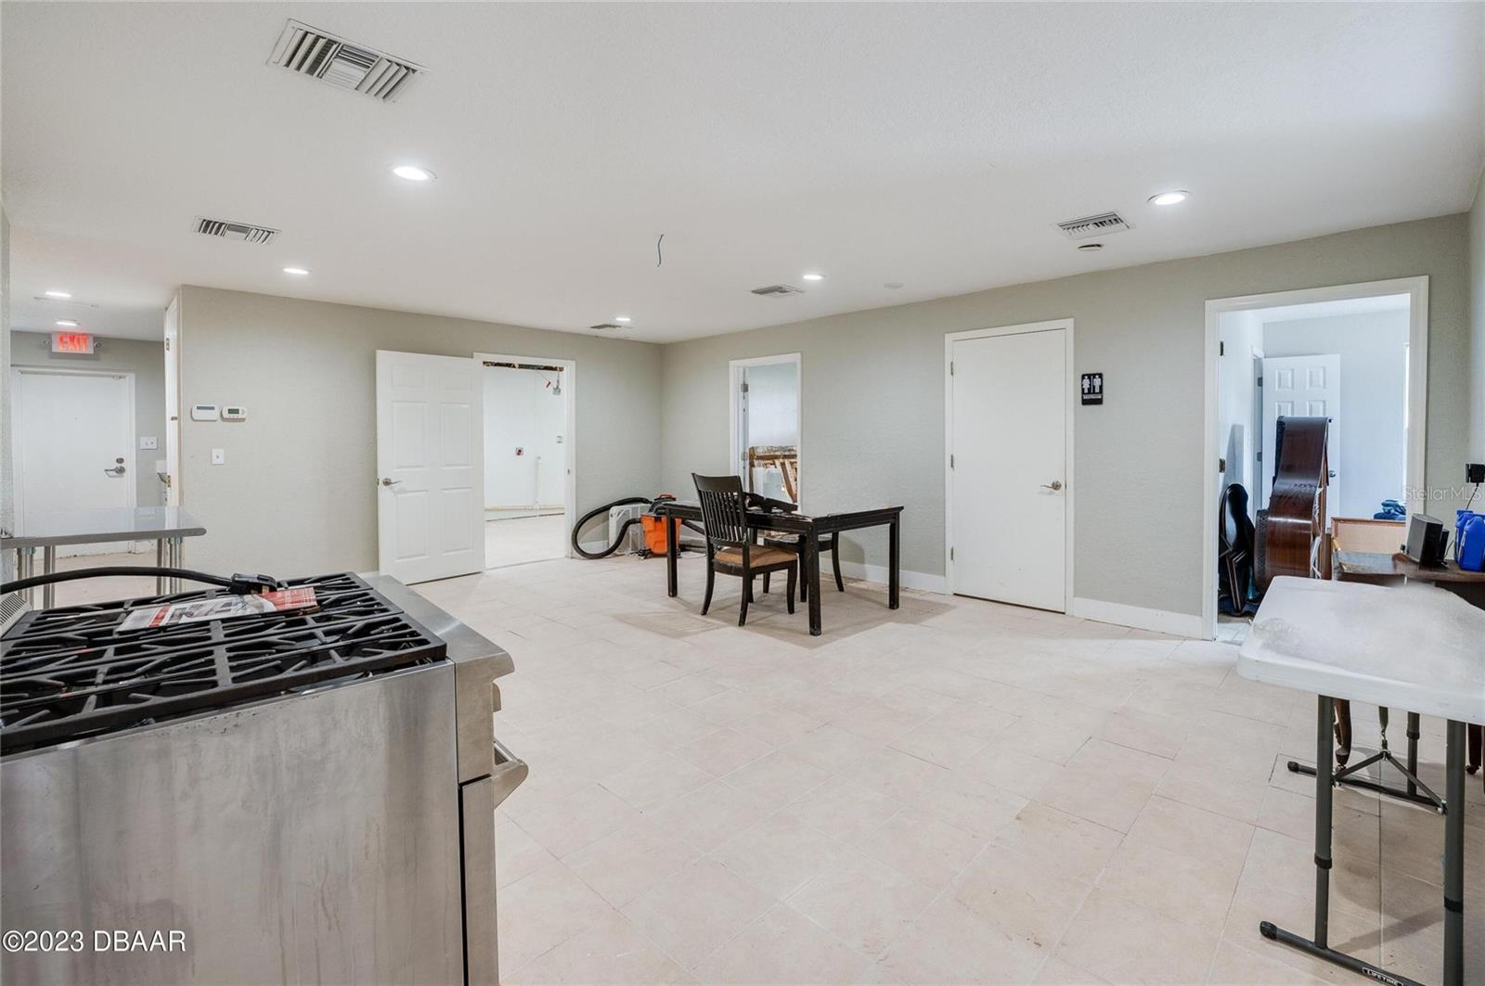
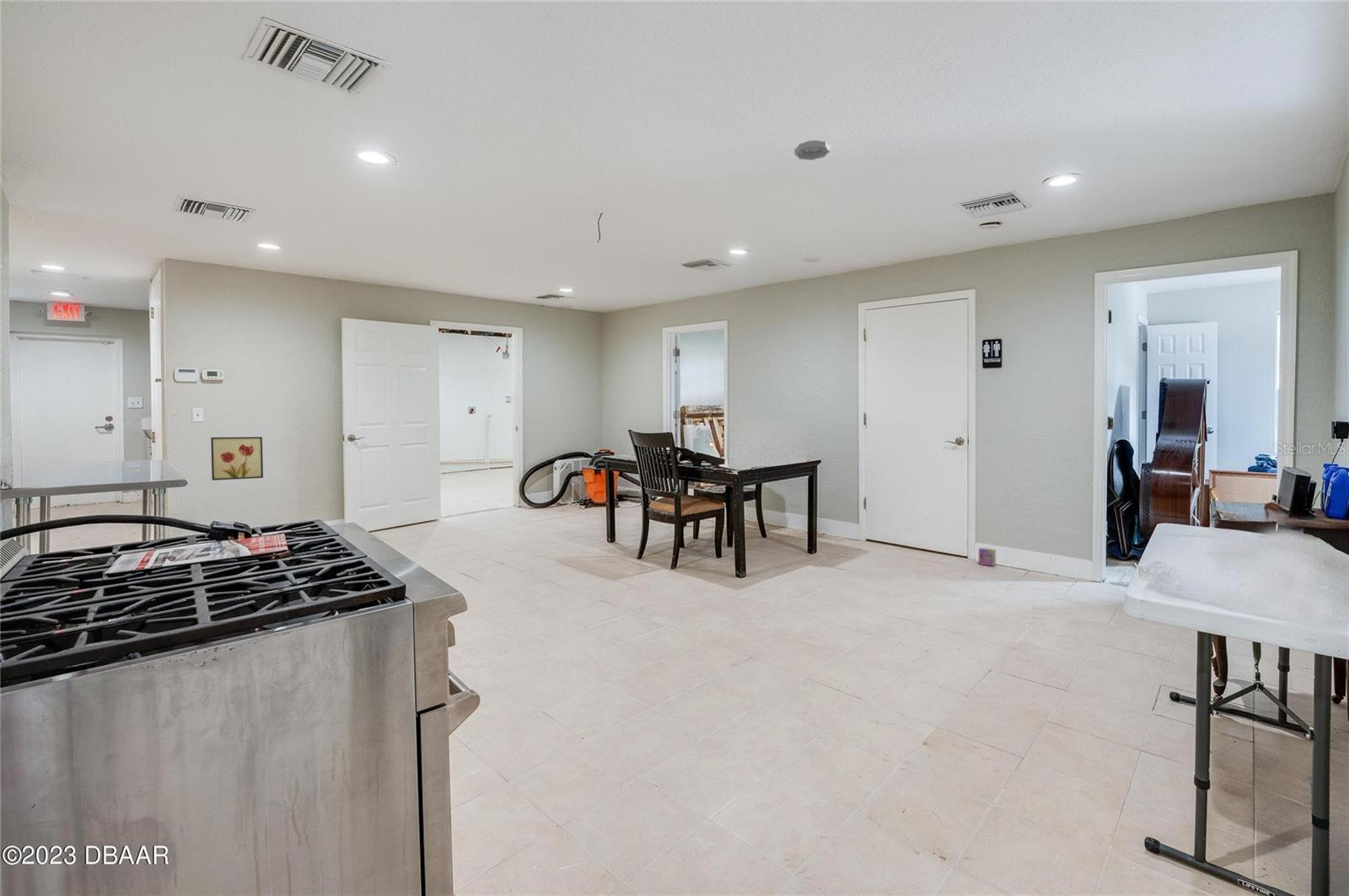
+ box [978,547,997,567]
+ smoke detector [793,140,831,161]
+ wall art [210,436,264,481]
